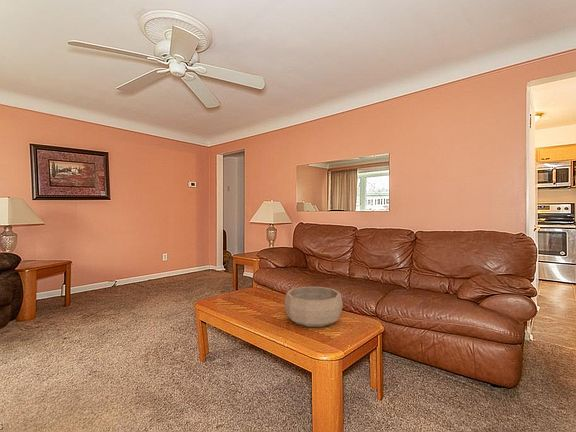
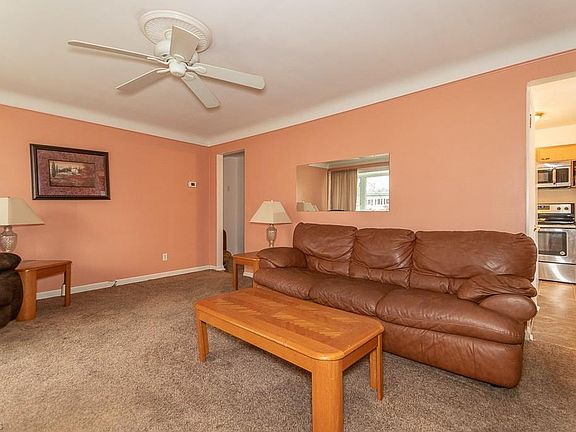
- decorative bowl [284,286,343,328]
